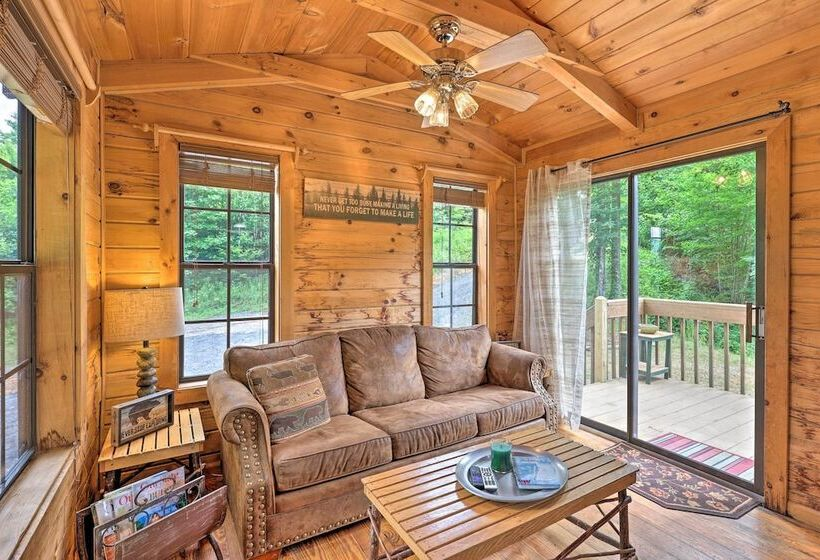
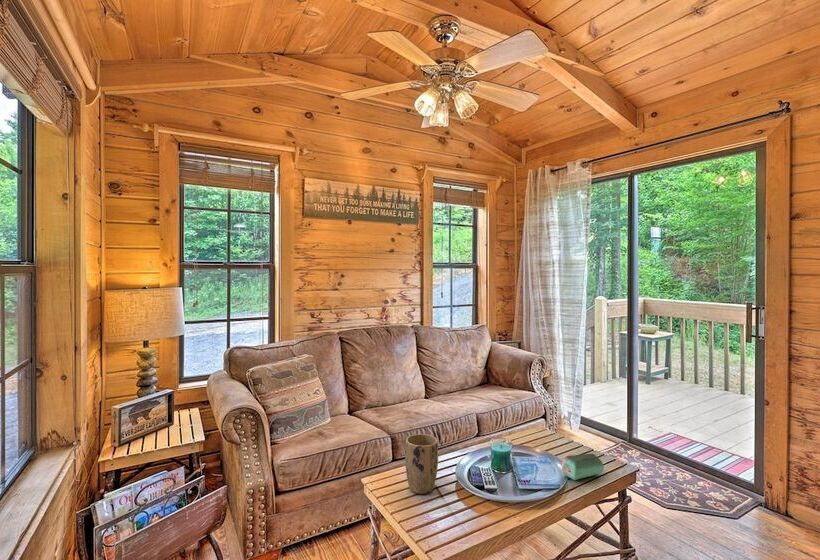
+ plant pot [404,433,439,495]
+ speaker [561,453,605,481]
